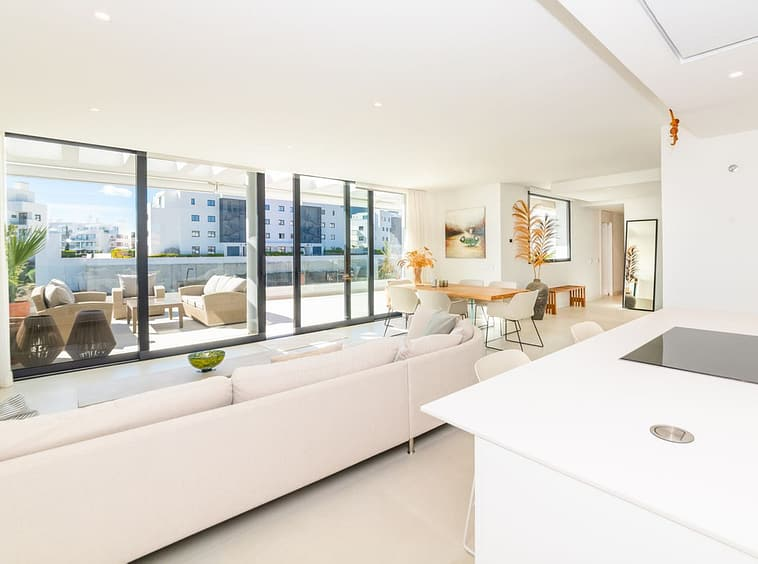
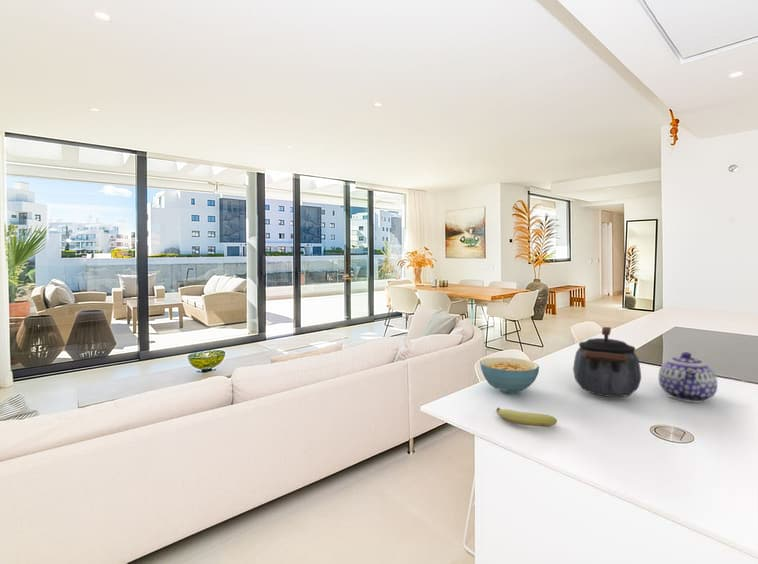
+ teapot [658,351,718,404]
+ cereal bowl [479,357,540,395]
+ kettle [572,326,642,398]
+ fruit [495,407,558,428]
